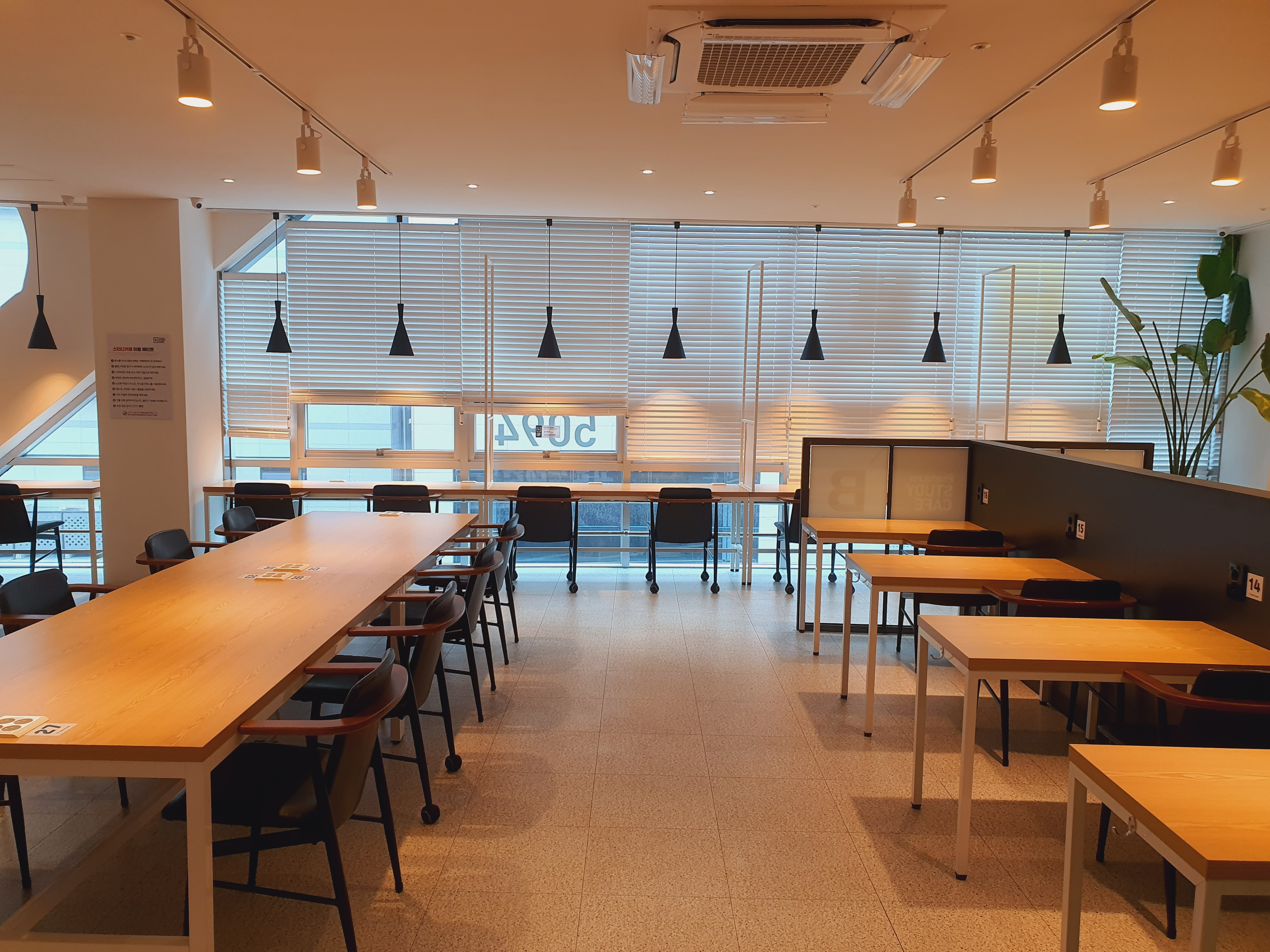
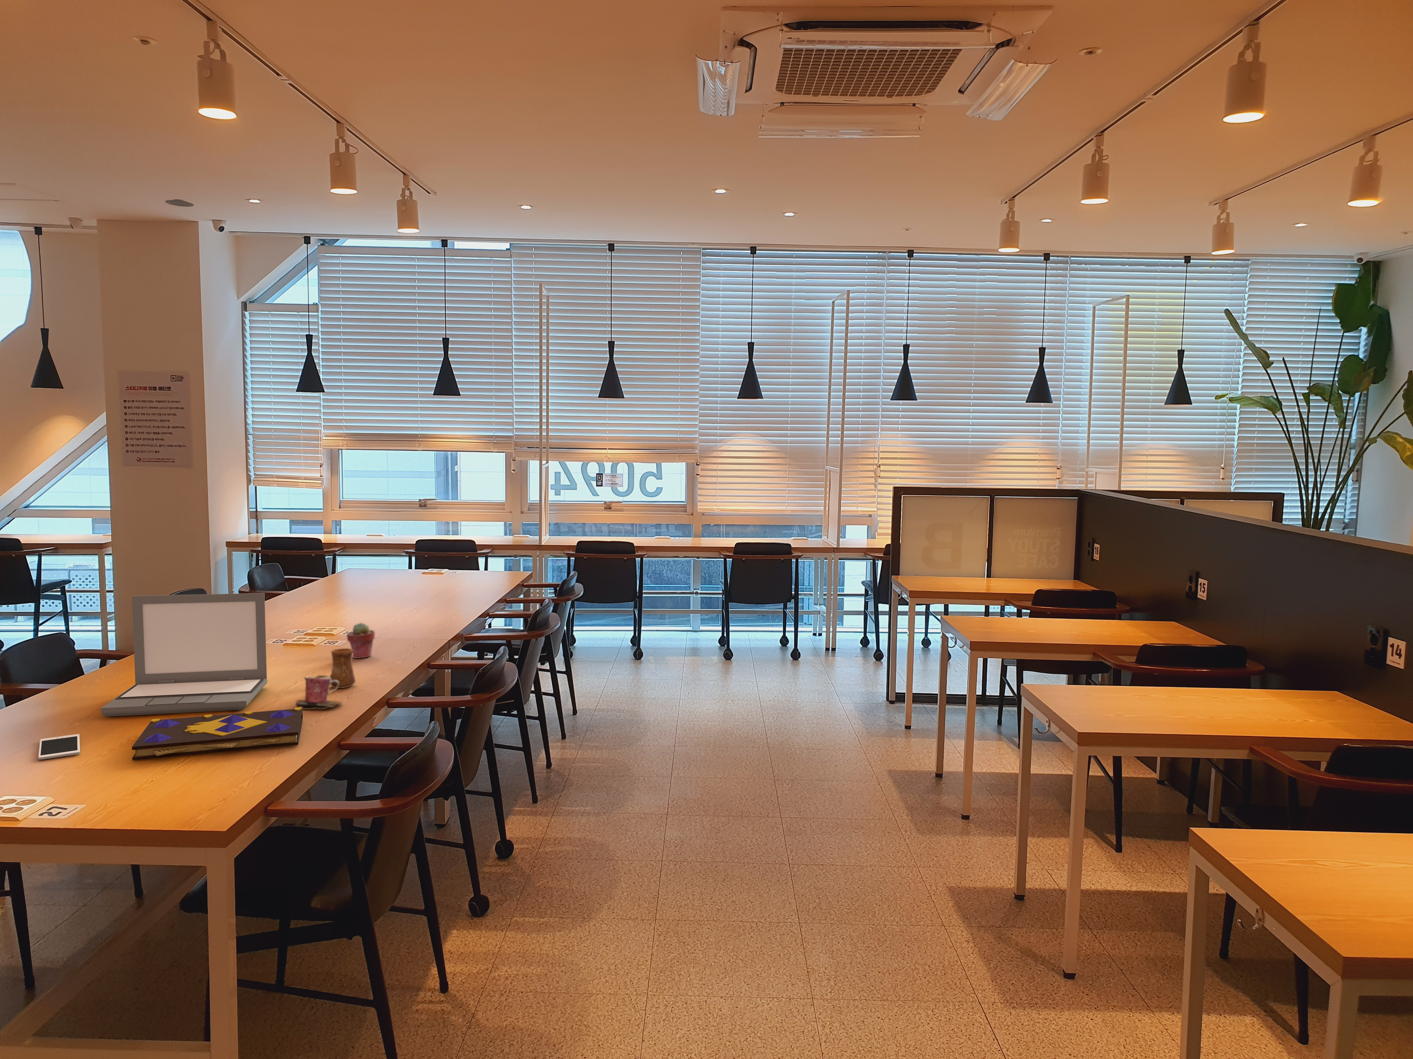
+ recessed light [165,199,194,207]
+ book [131,707,303,761]
+ mug [295,675,343,710]
+ laptop [100,593,268,716]
+ cup [329,647,356,689]
+ cell phone [38,734,80,760]
+ potted succulent [346,622,375,659]
